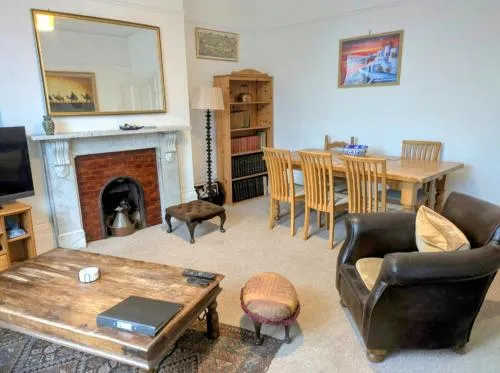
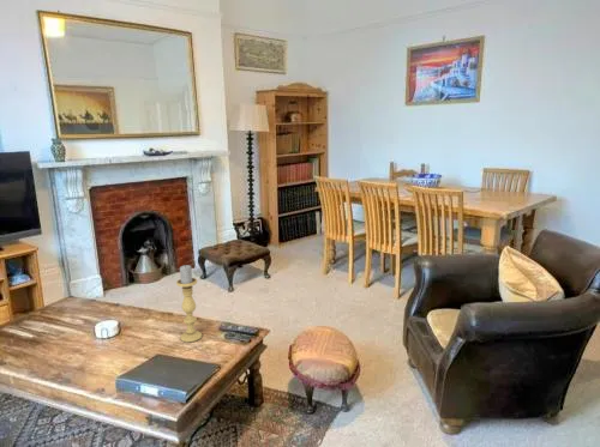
+ candle holder [175,264,203,344]
